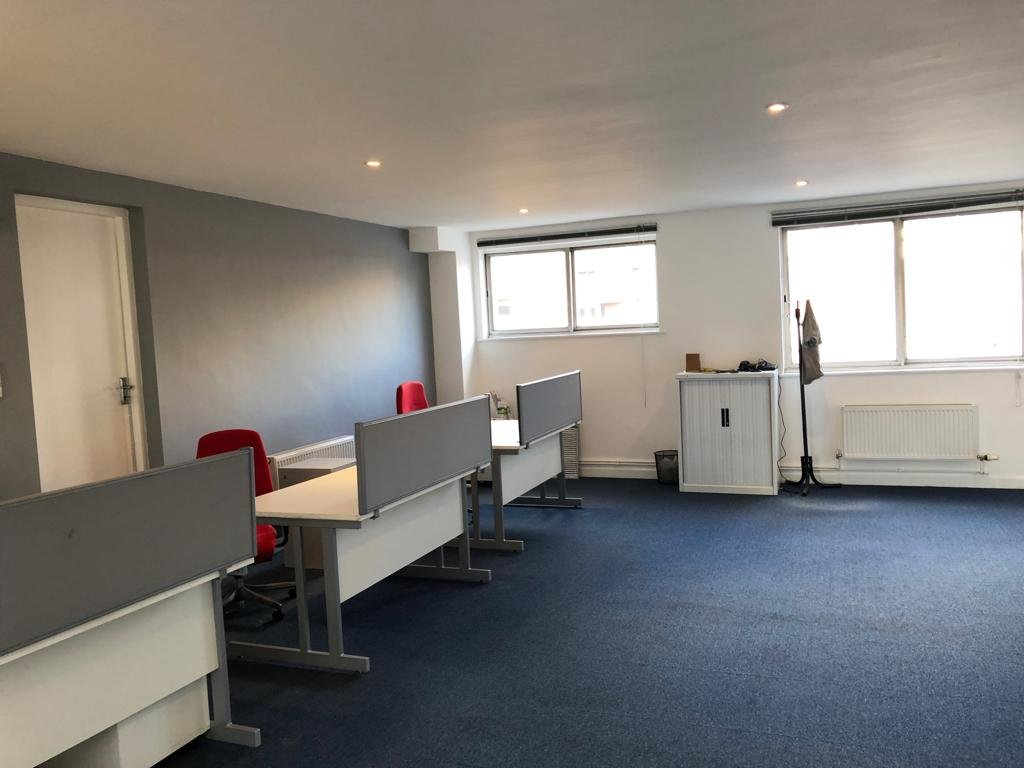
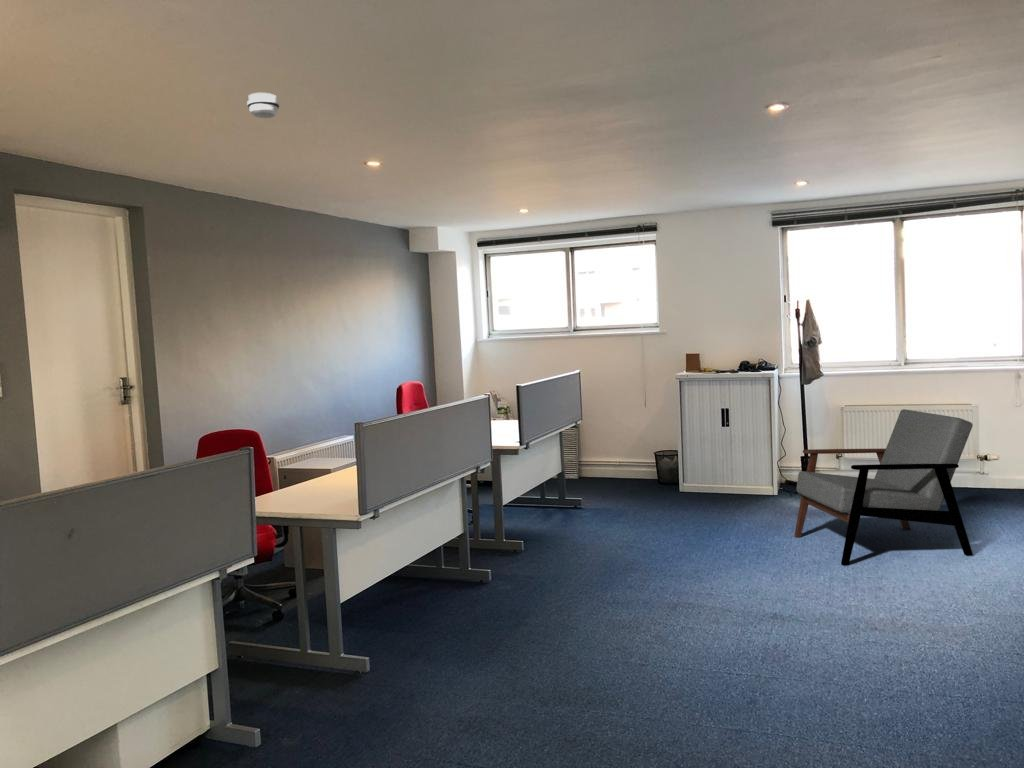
+ smoke detector [246,92,280,119]
+ armchair [793,408,974,566]
